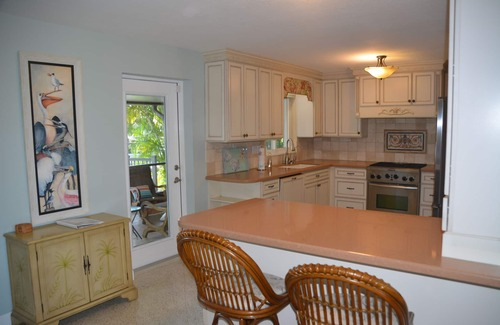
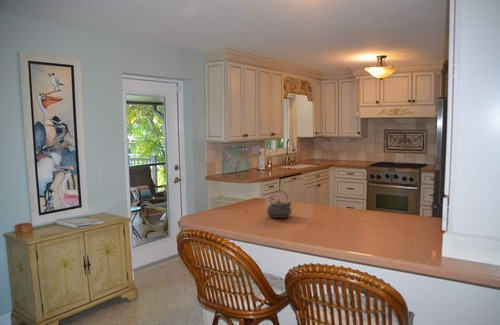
+ teapot [265,190,293,219]
